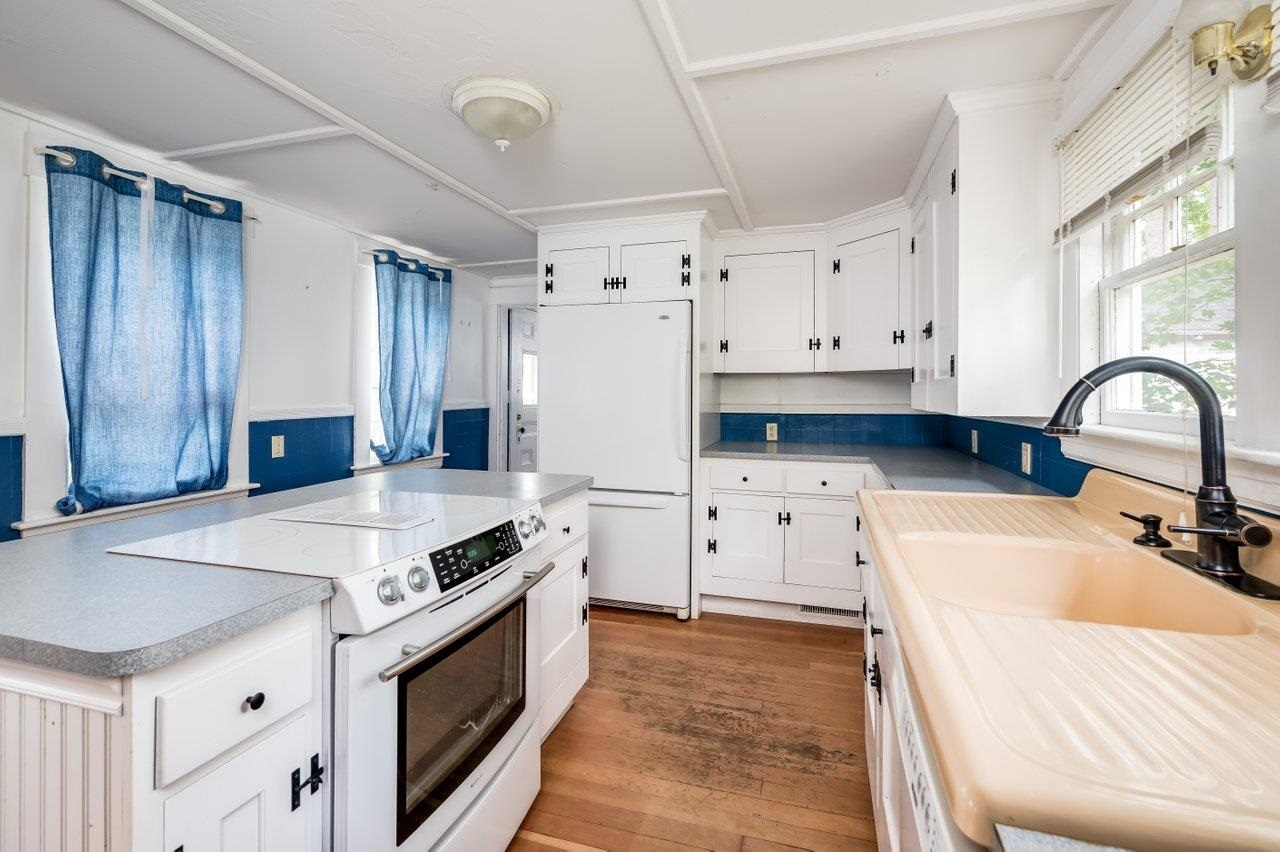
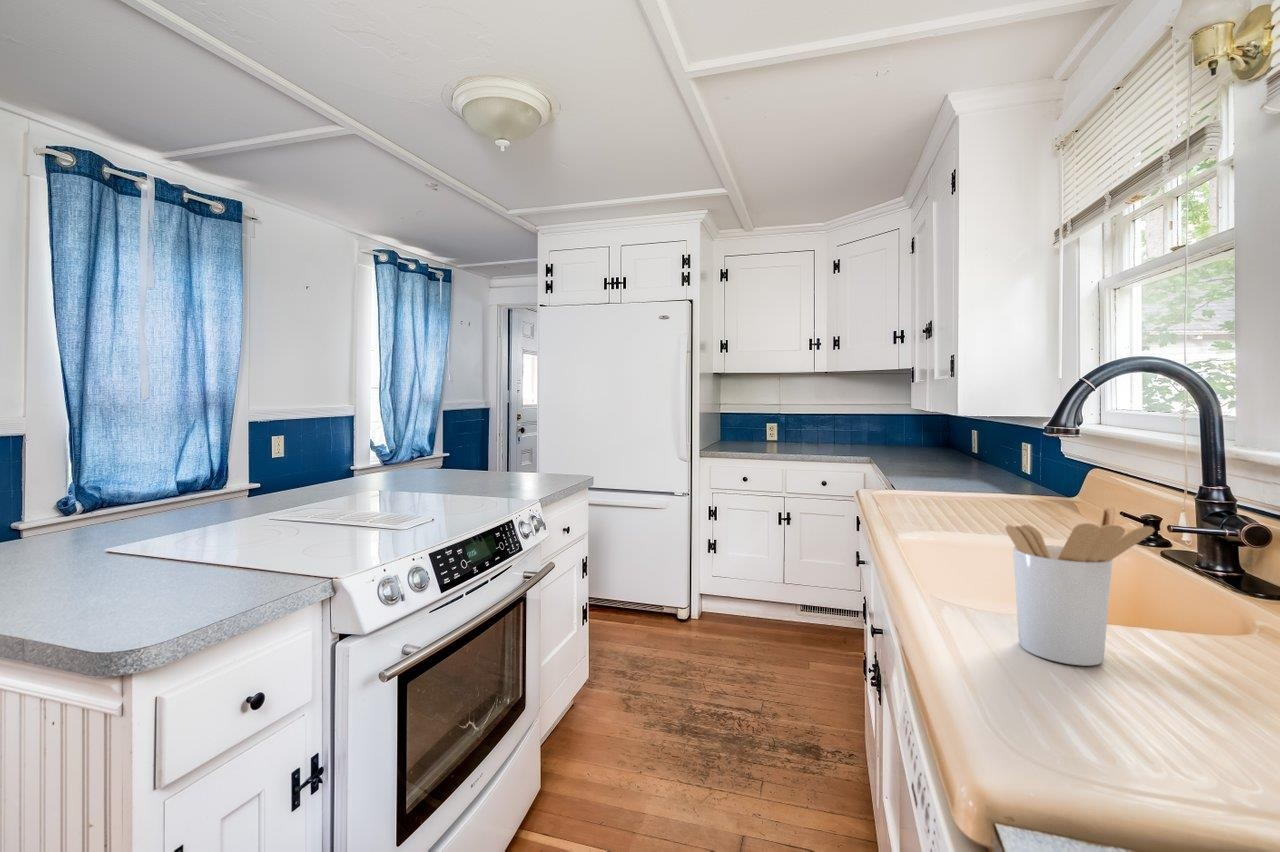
+ utensil holder [1004,505,1156,667]
